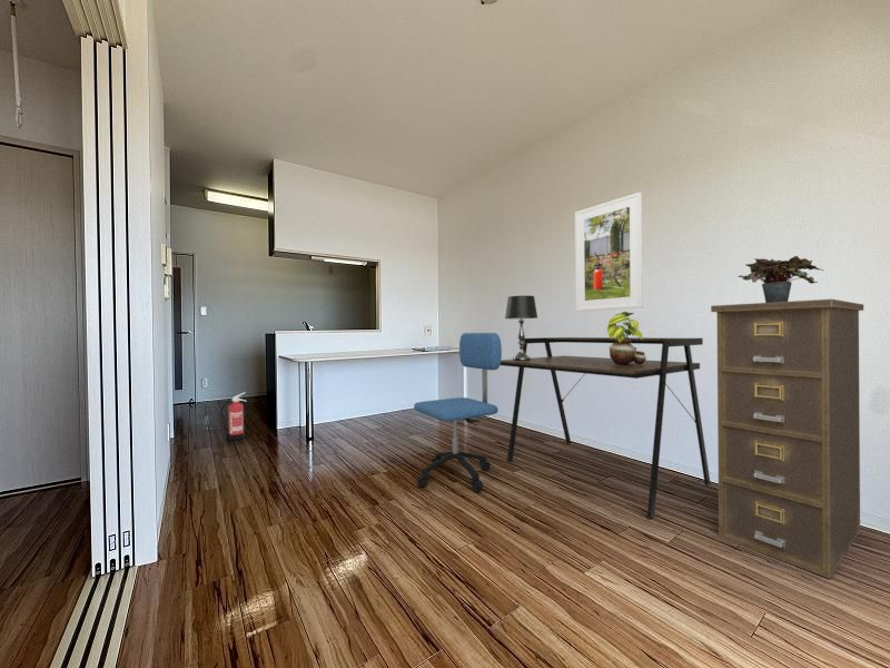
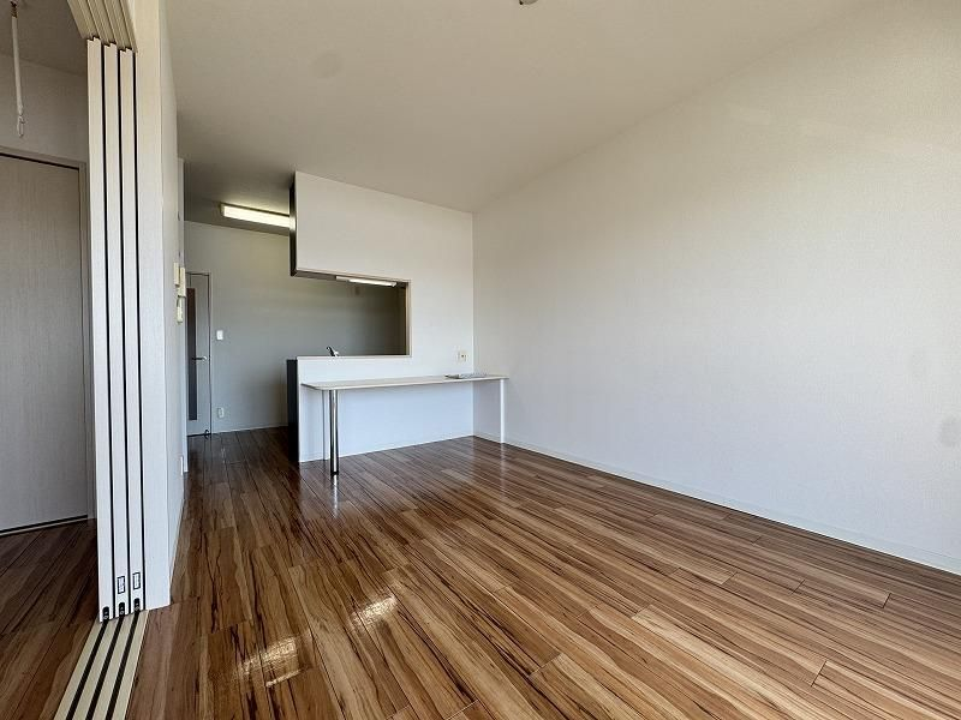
- filing cabinet [710,298,864,579]
- desk [500,336,712,519]
- fire extinguisher [219,391,248,441]
- office chair [413,332,503,493]
- potted plant [736,255,824,303]
- table lamp [504,295,538,361]
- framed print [574,190,644,313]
- potted plant [606,311,647,365]
